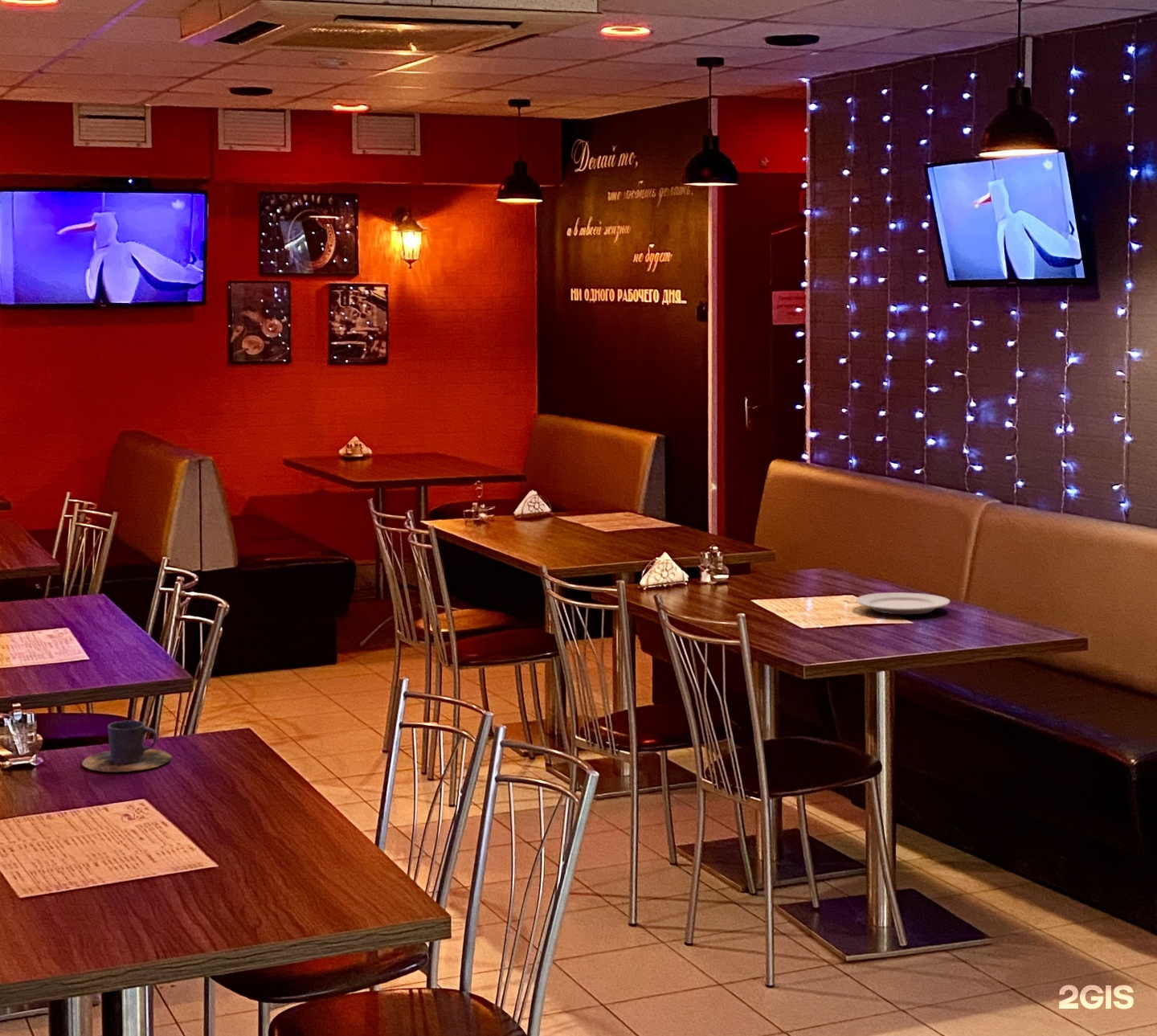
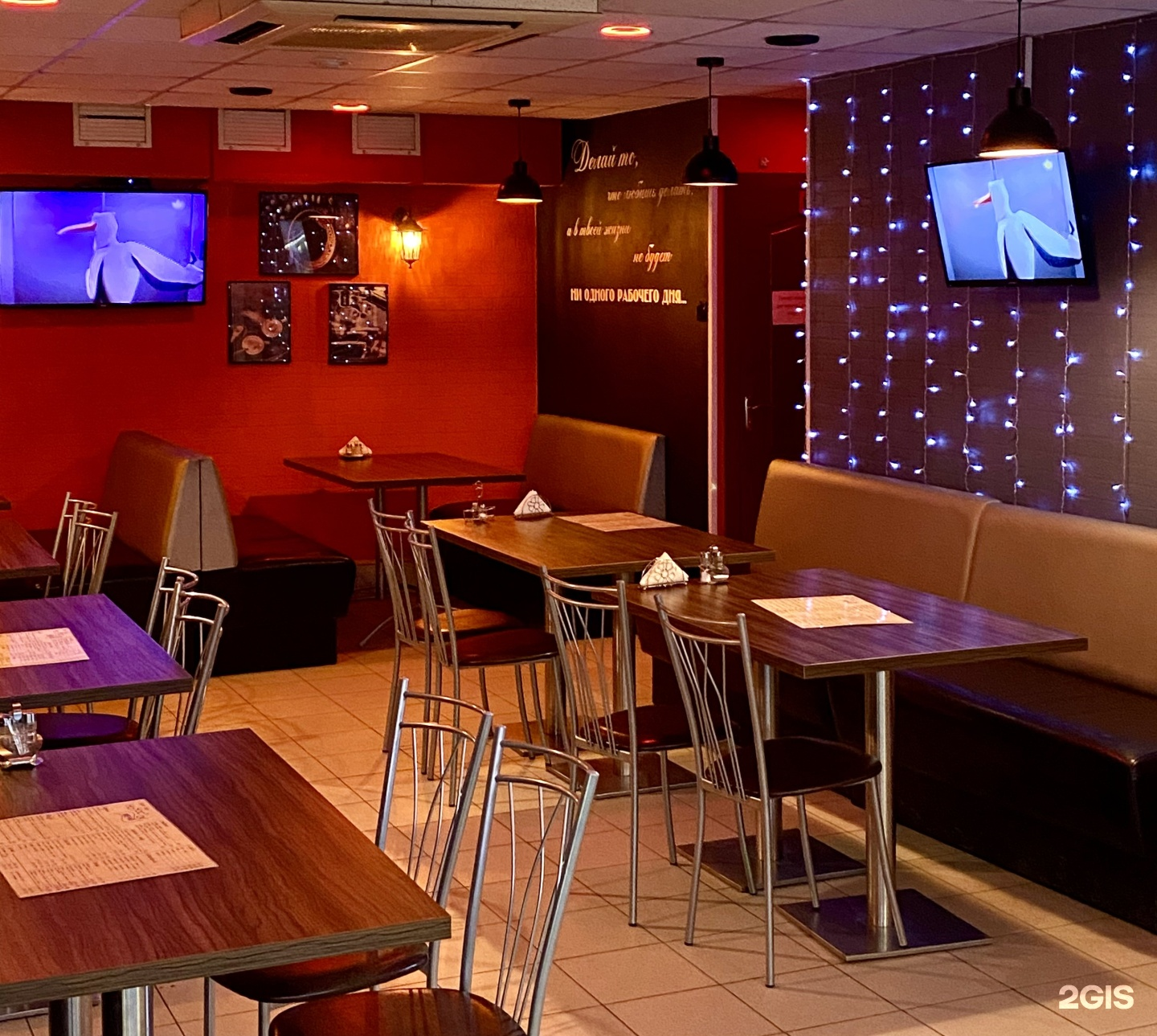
- cup [81,719,173,772]
- chinaware [855,592,951,615]
